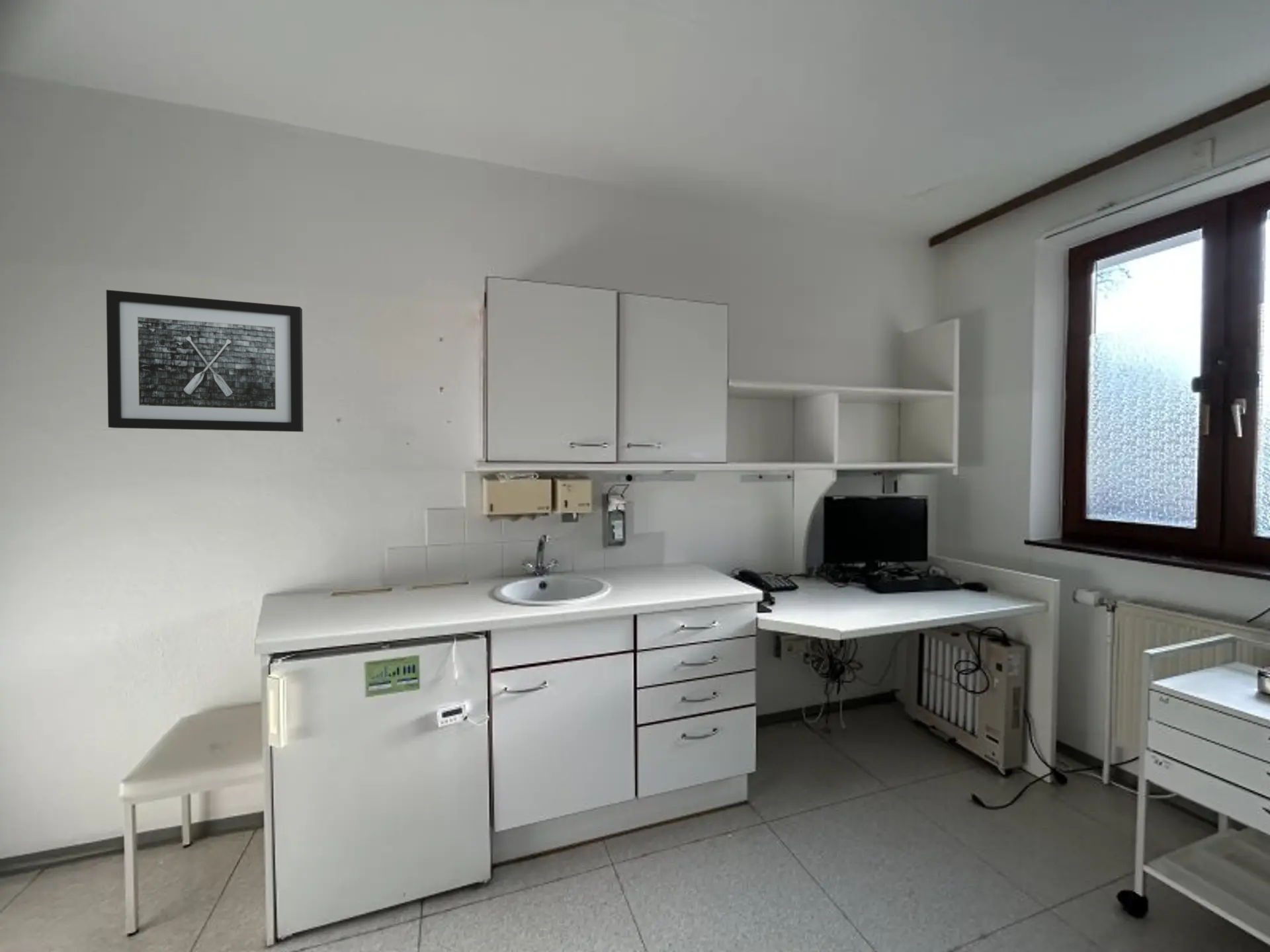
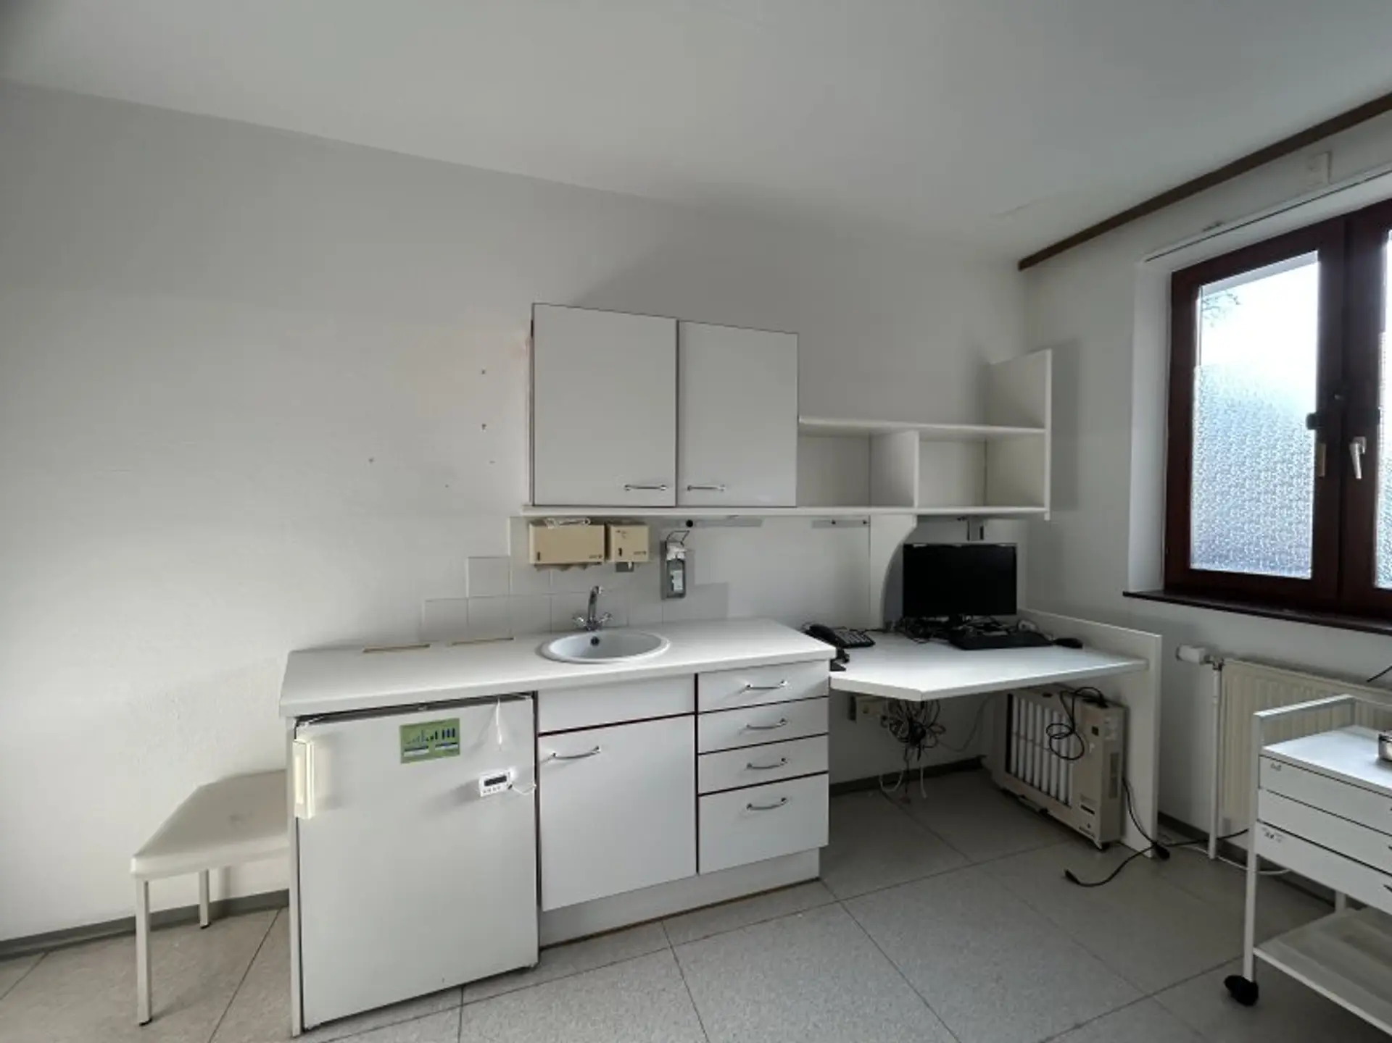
- wall art [106,289,304,432]
